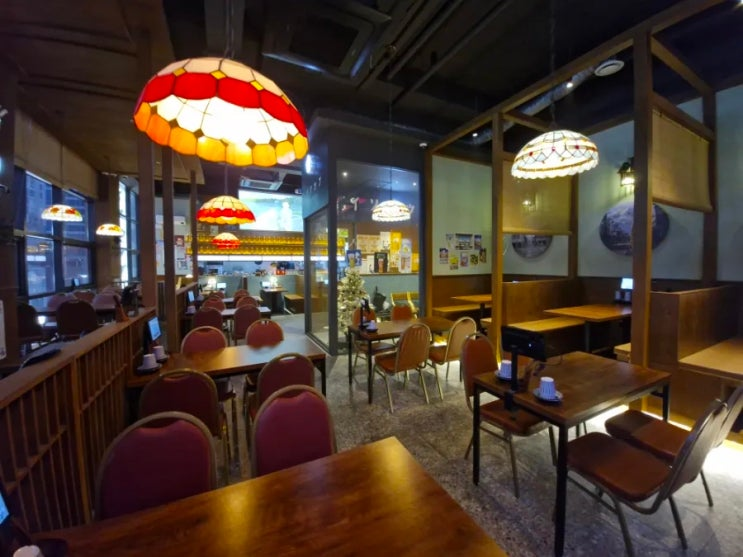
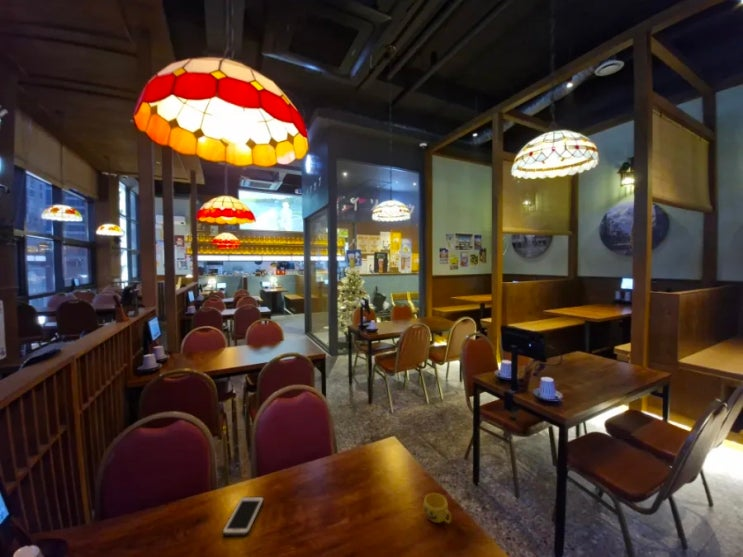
+ cell phone [221,496,265,537]
+ cup [422,492,452,524]
